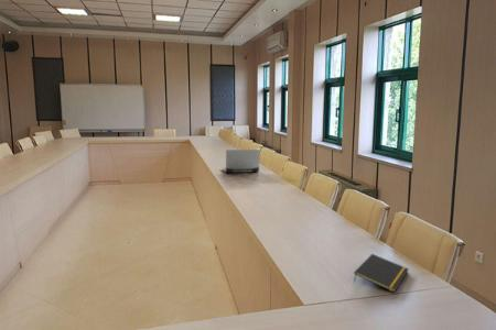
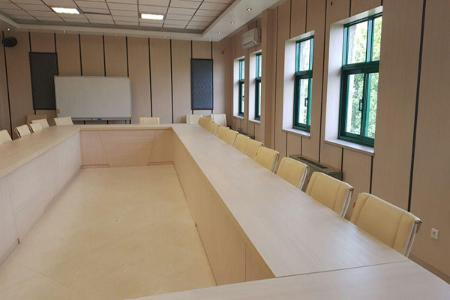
- notepad [353,253,410,294]
- laptop computer [222,148,261,174]
